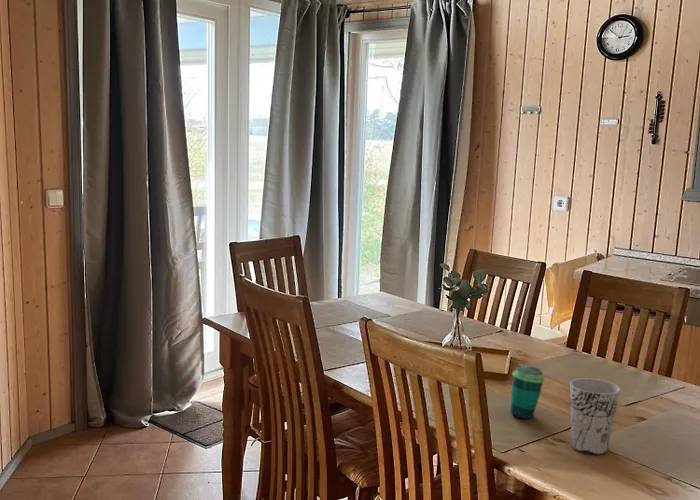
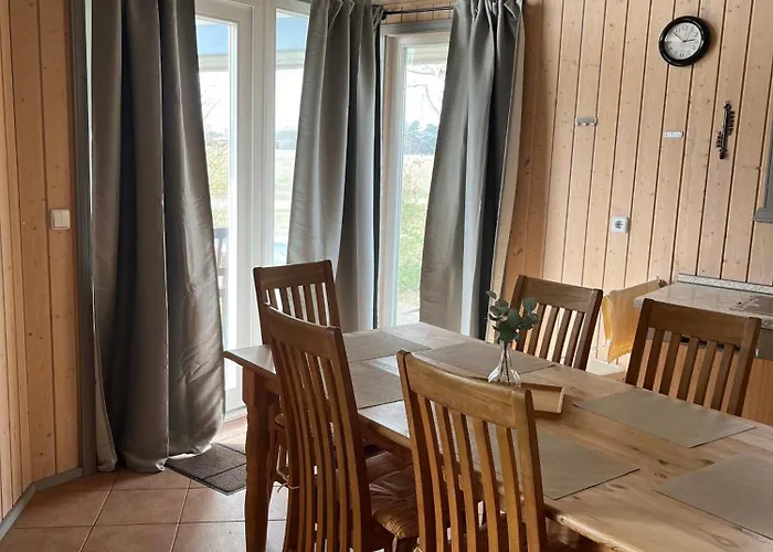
- cup [569,377,621,456]
- cup [510,365,545,420]
